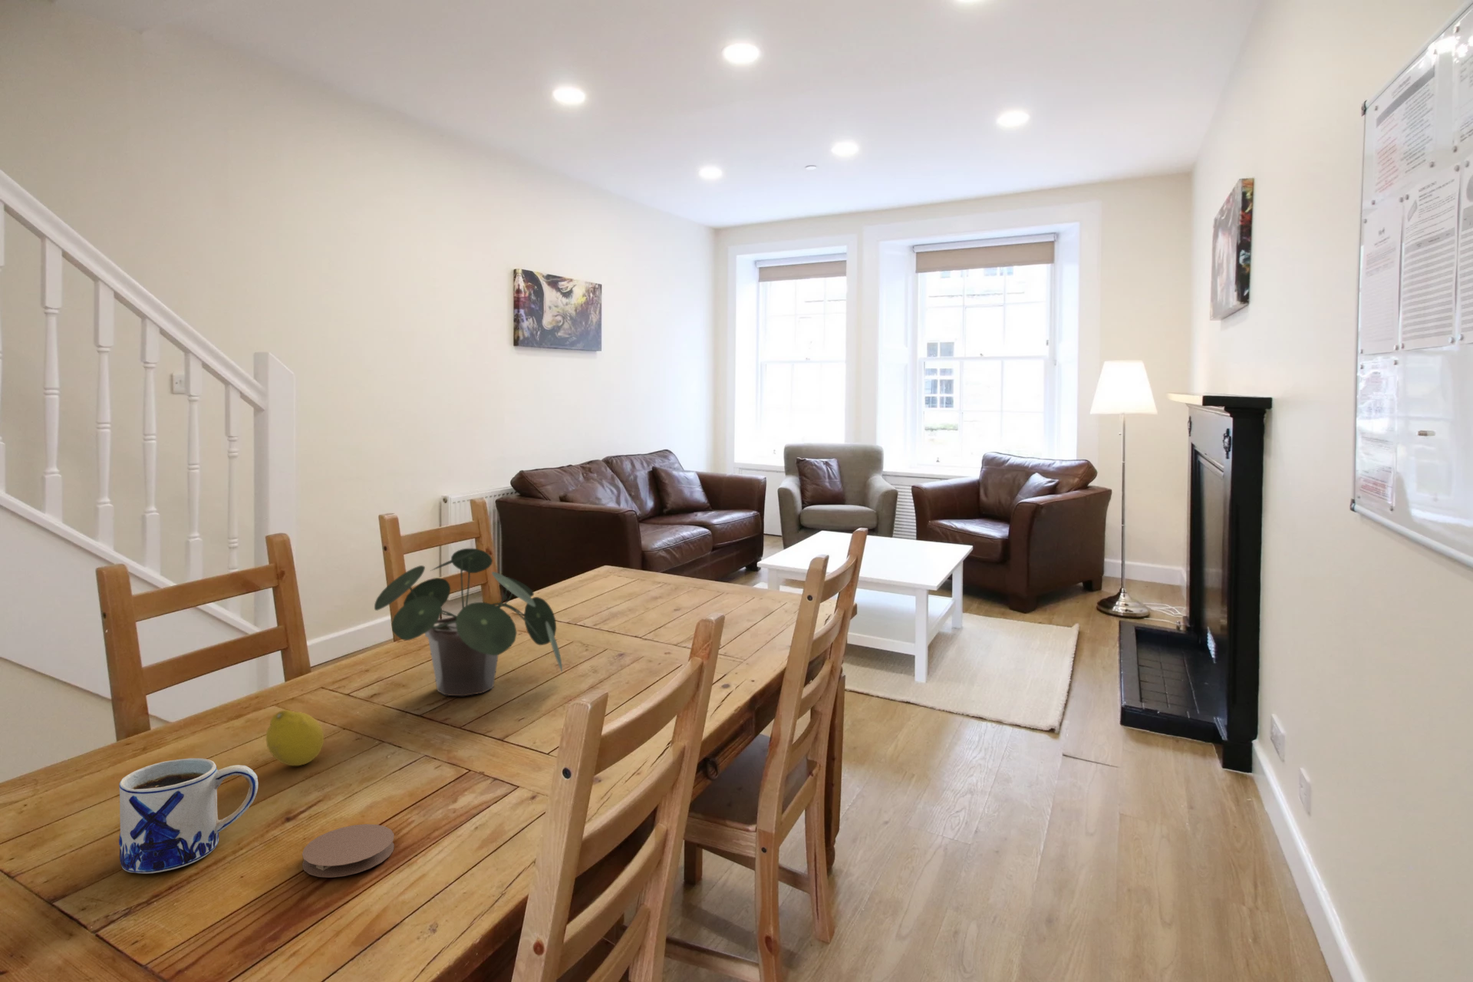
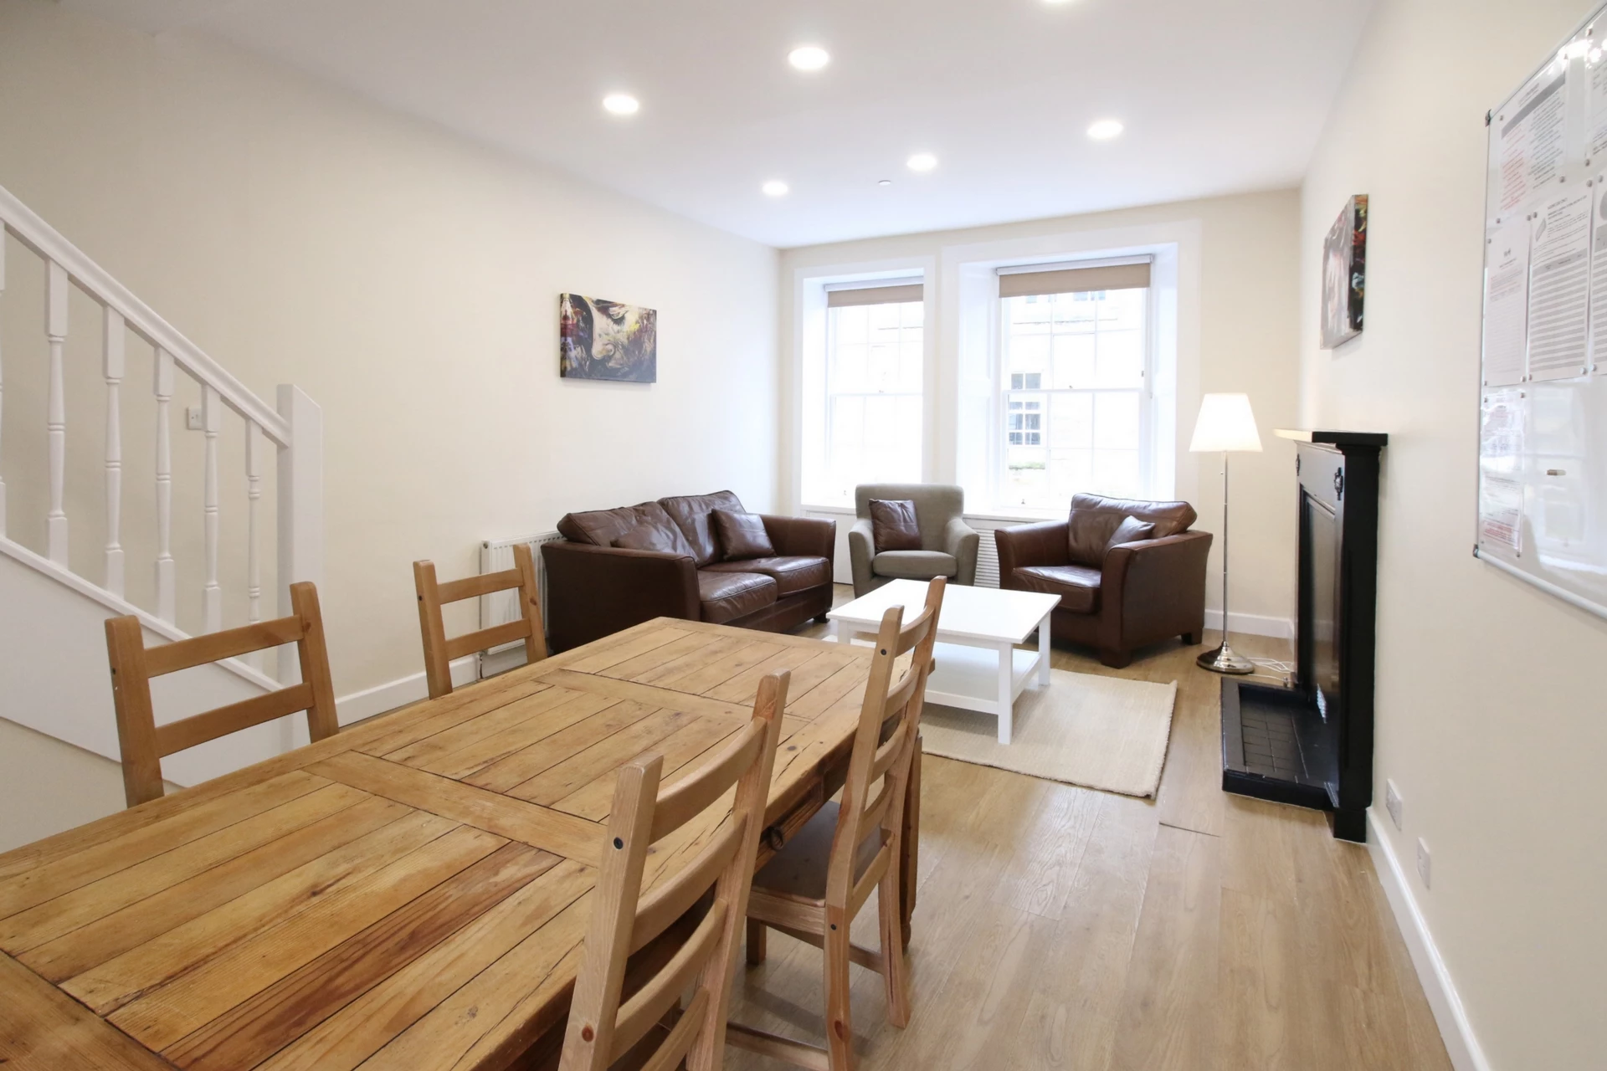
- coaster [301,823,395,879]
- mug [118,757,259,873]
- fruit [265,709,324,766]
- potted plant [374,548,563,697]
